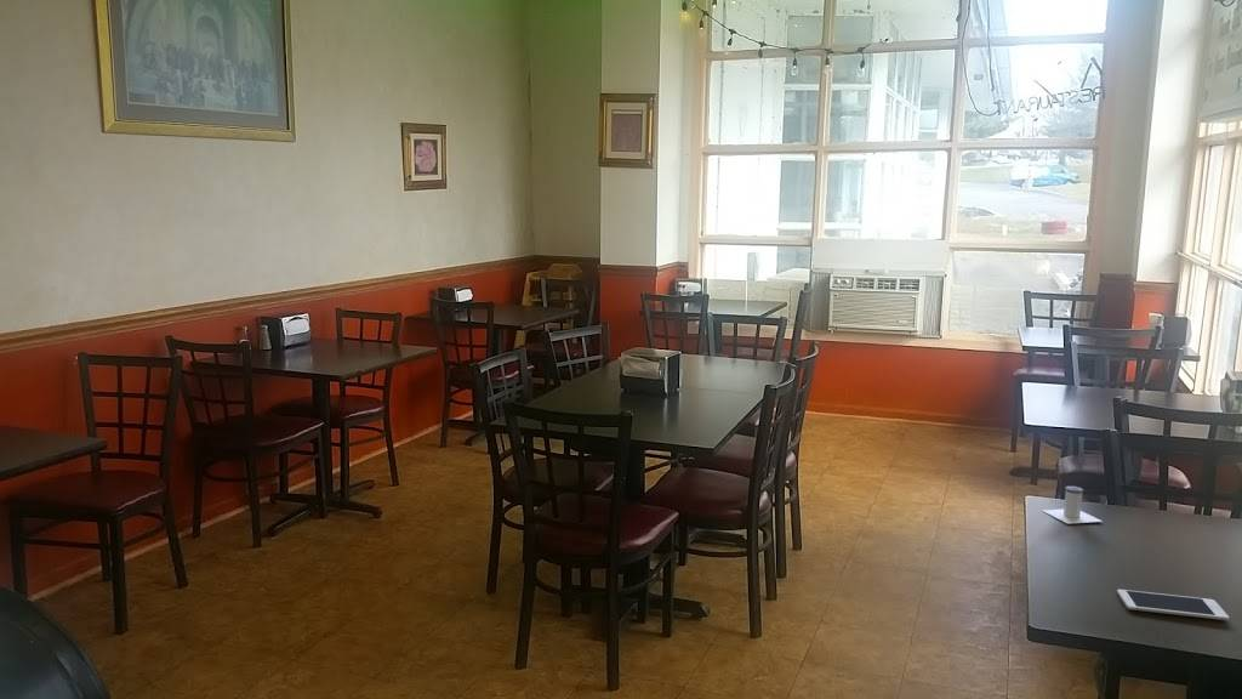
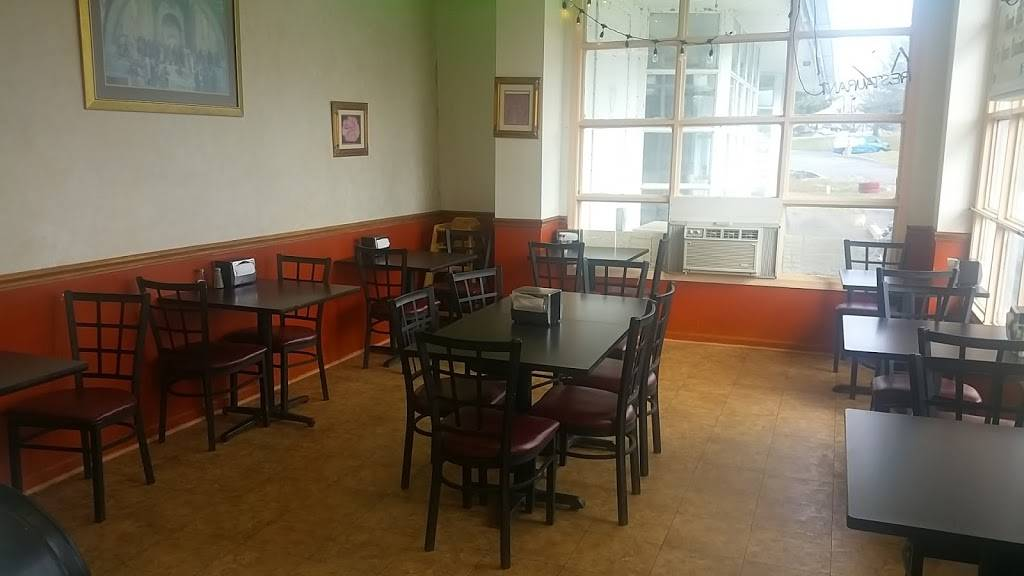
- salt shaker [1042,485,1104,525]
- cell phone [1116,589,1230,621]
